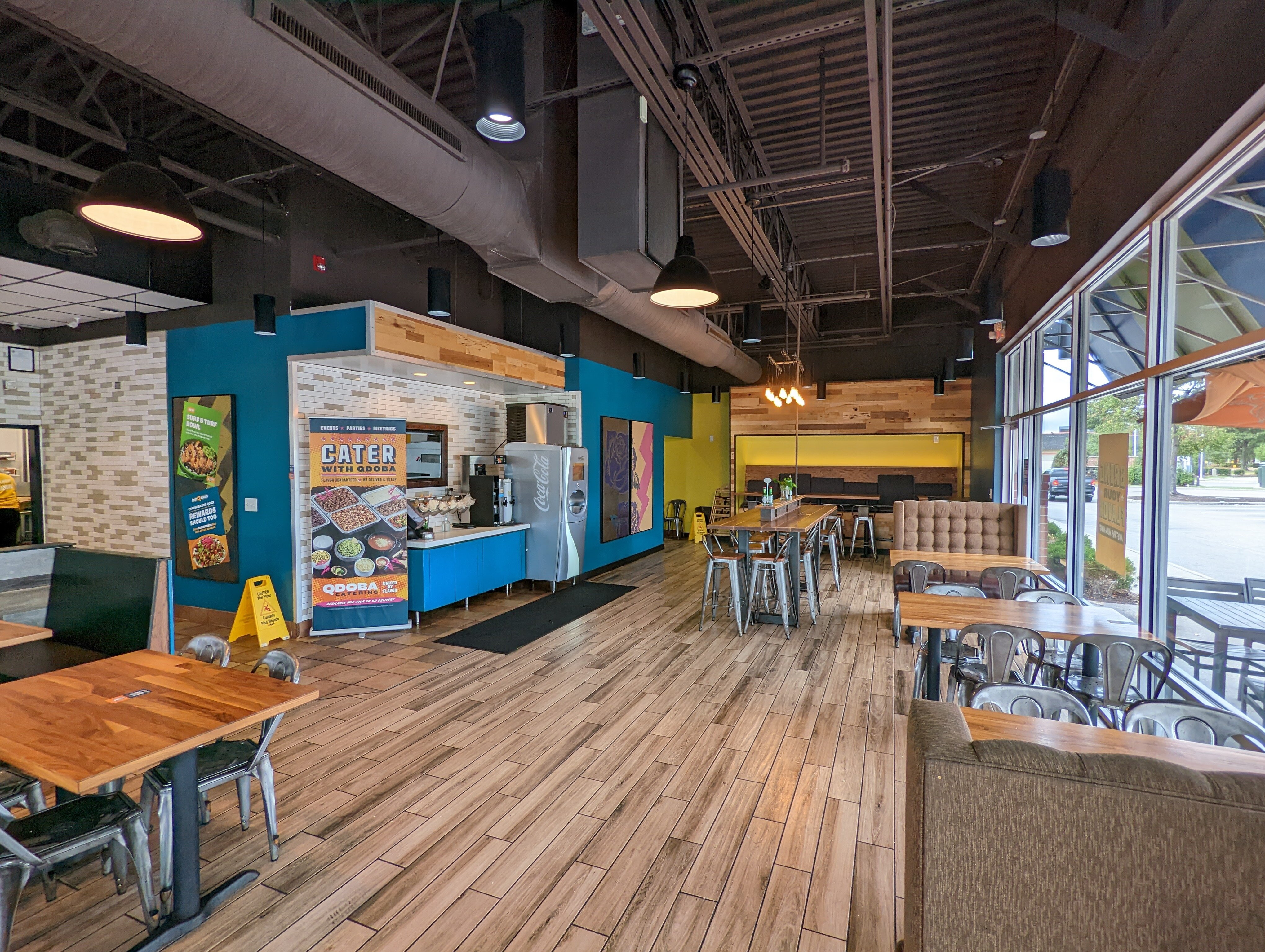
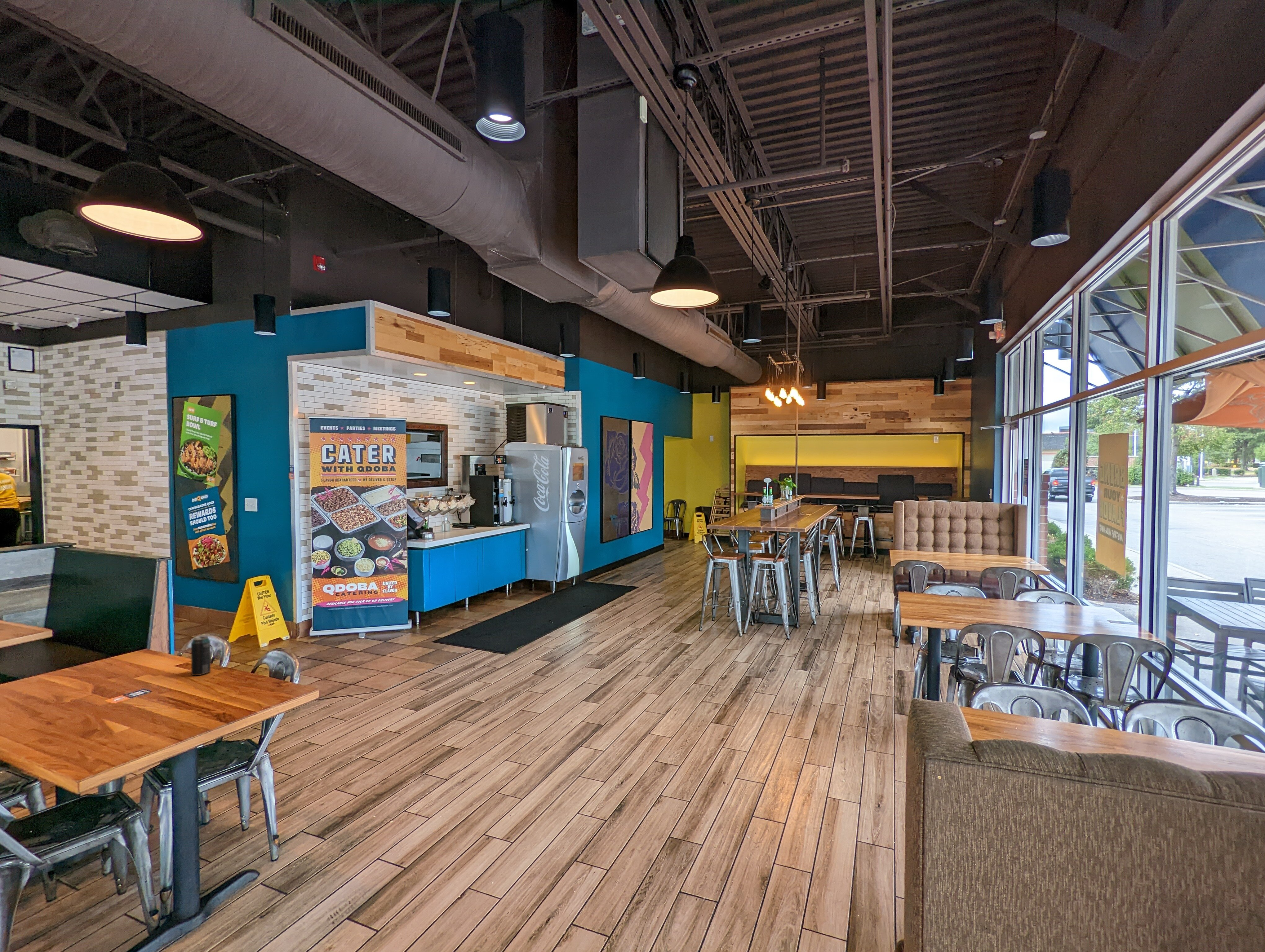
+ beverage can [191,636,211,676]
